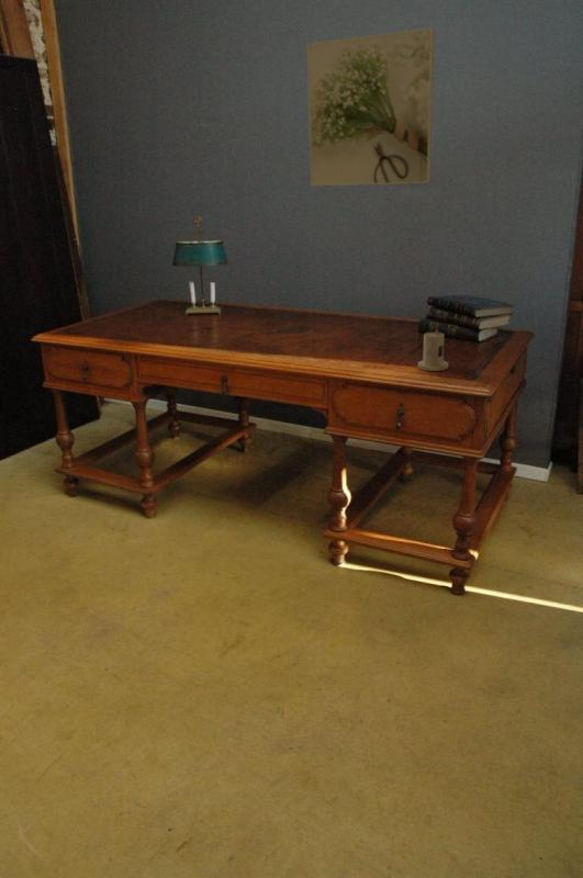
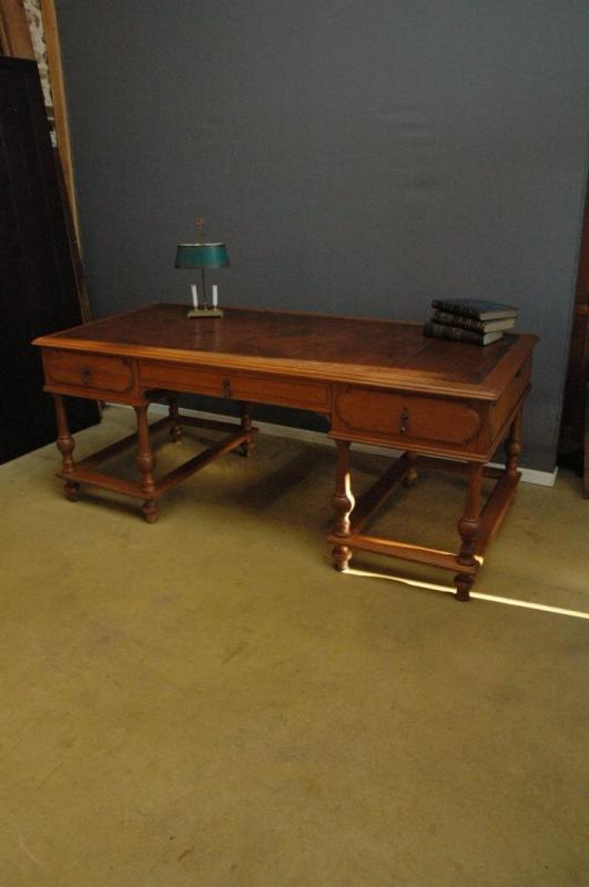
- candle [417,327,450,372]
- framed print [306,26,435,187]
